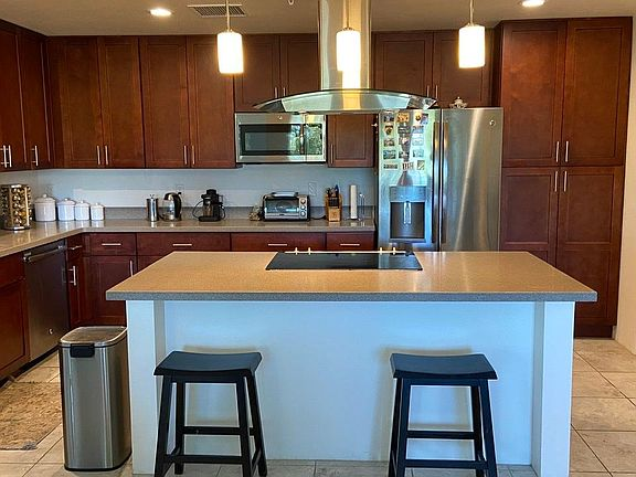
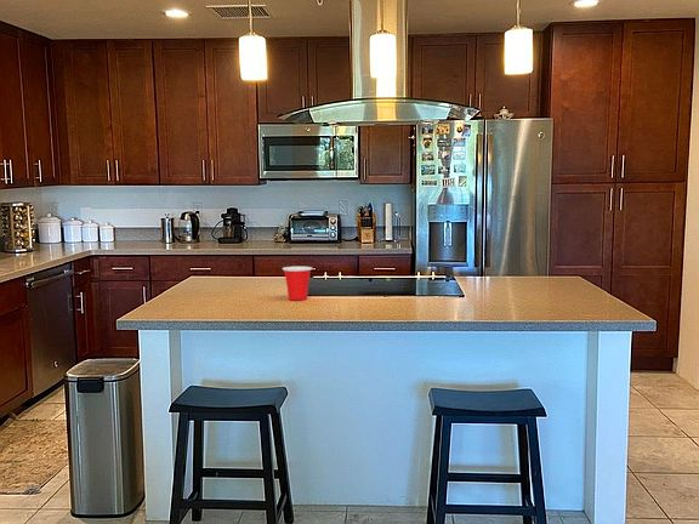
+ cup [282,266,313,301]
